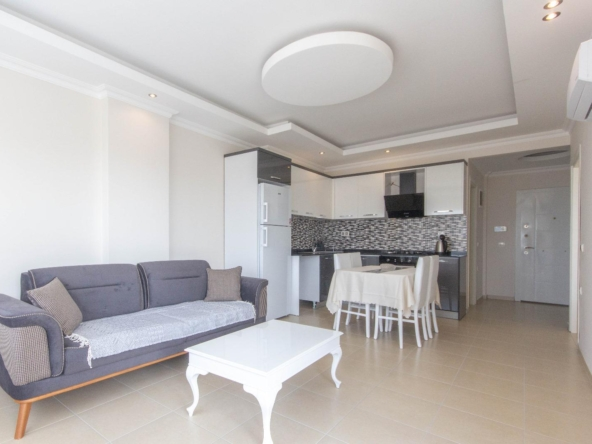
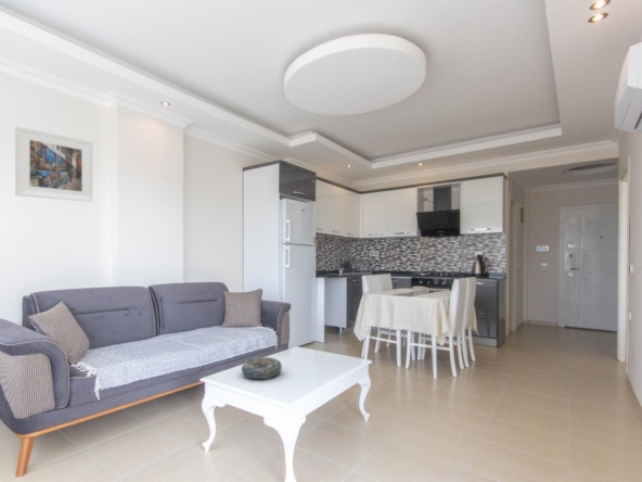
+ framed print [14,126,93,203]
+ decorative bowl [241,356,283,381]
